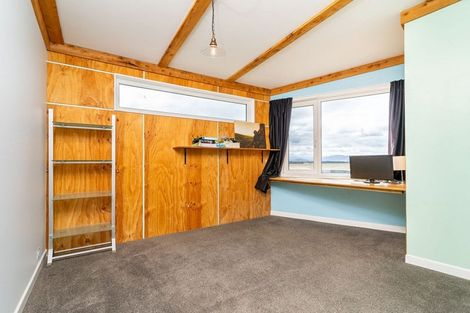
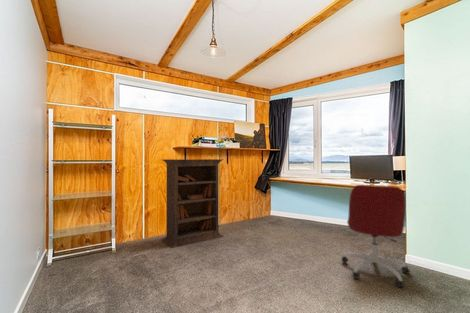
+ office chair [340,184,411,288]
+ bookcase [160,158,225,249]
